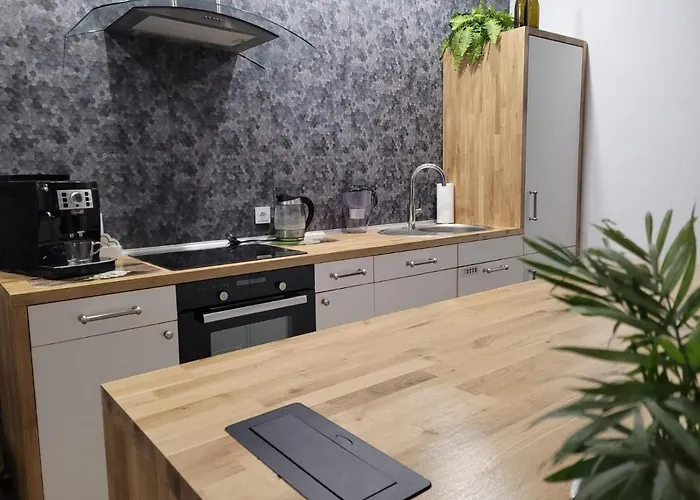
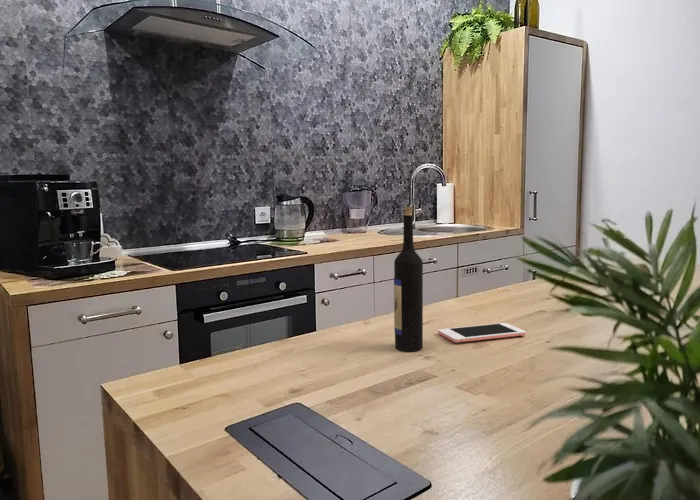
+ wine bottle [393,206,424,352]
+ cell phone [437,322,527,344]
